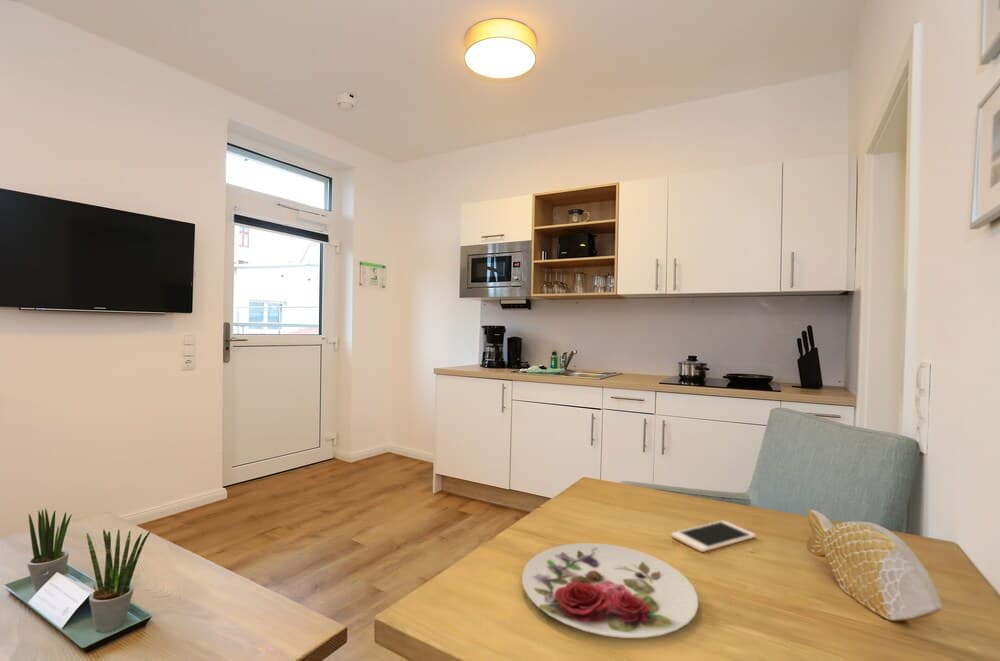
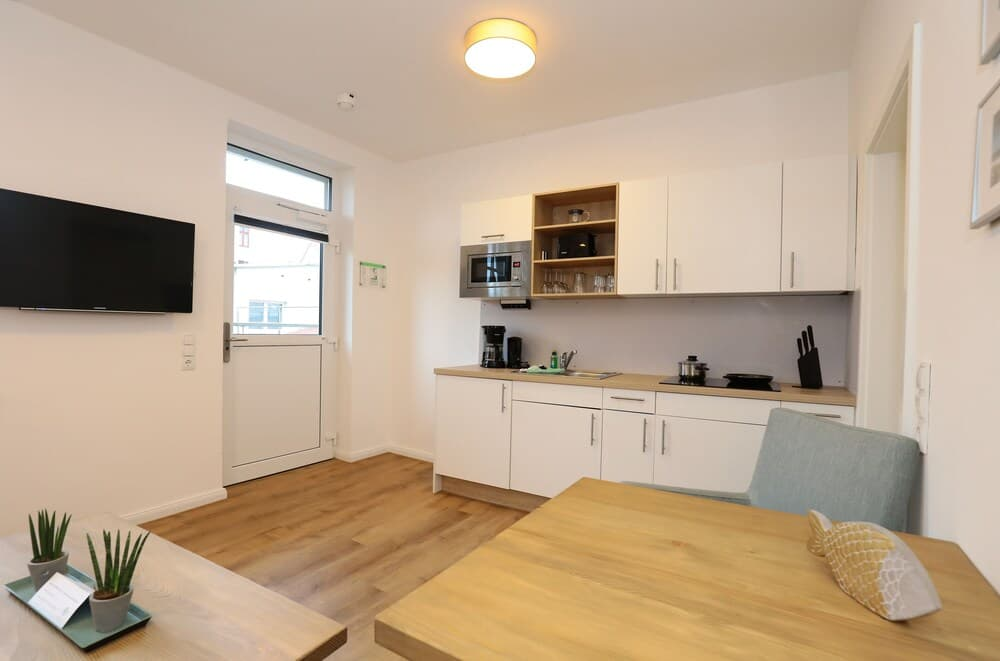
- cell phone [670,520,757,553]
- plate [521,542,700,639]
